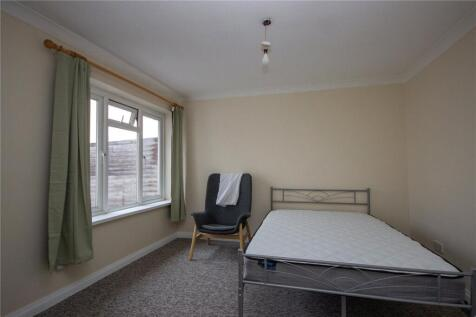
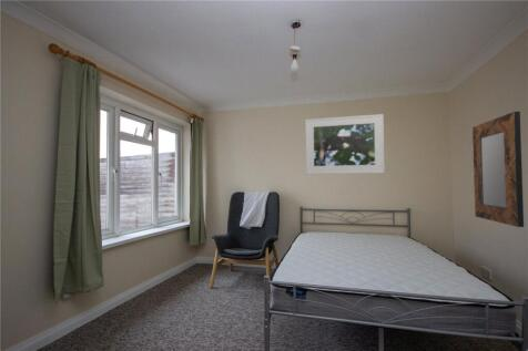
+ home mirror [471,111,525,228]
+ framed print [304,113,386,175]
